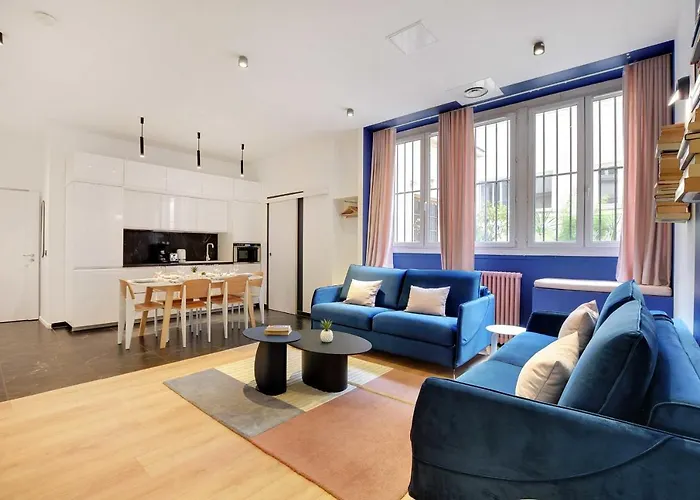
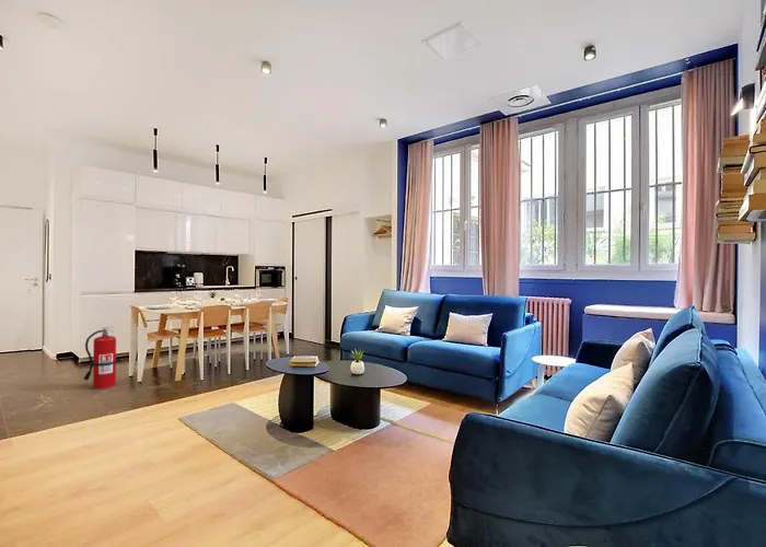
+ fire extinguisher [82,325,118,391]
